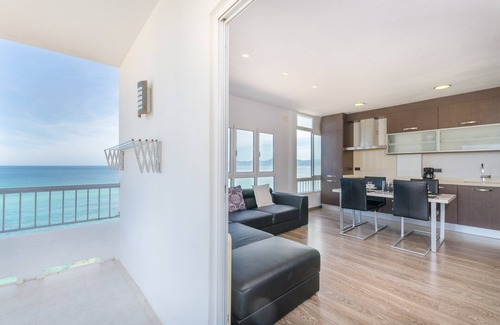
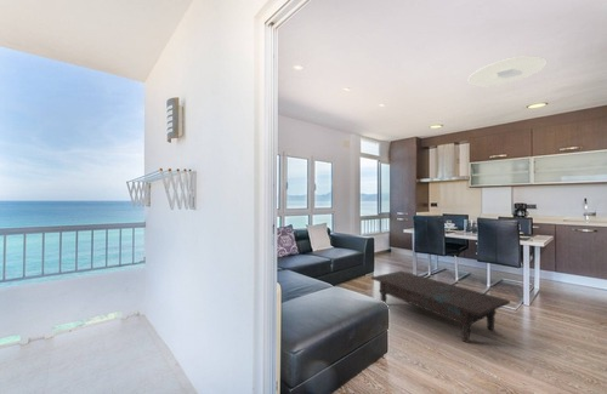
+ coffee table [370,270,511,344]
+ ceiling light [467,55,548,87]
